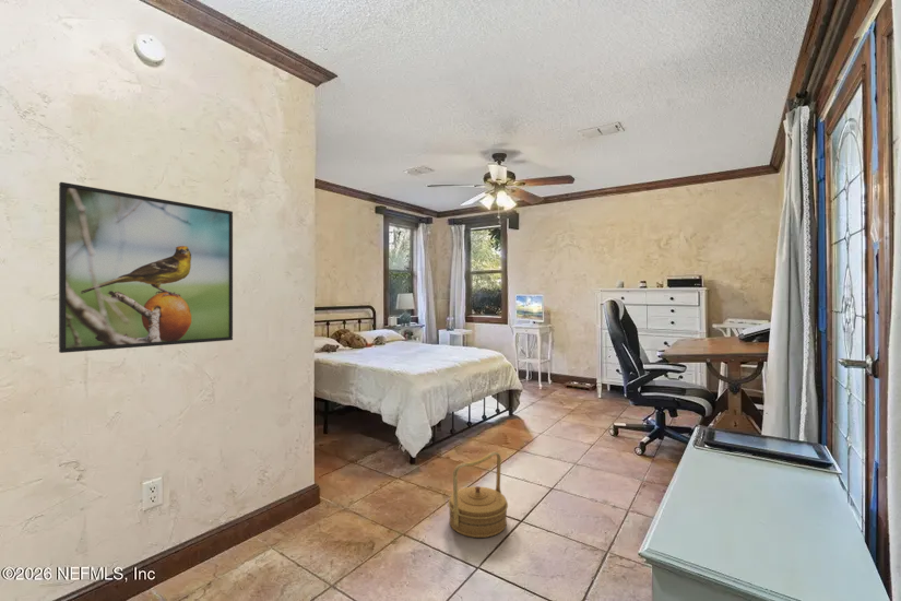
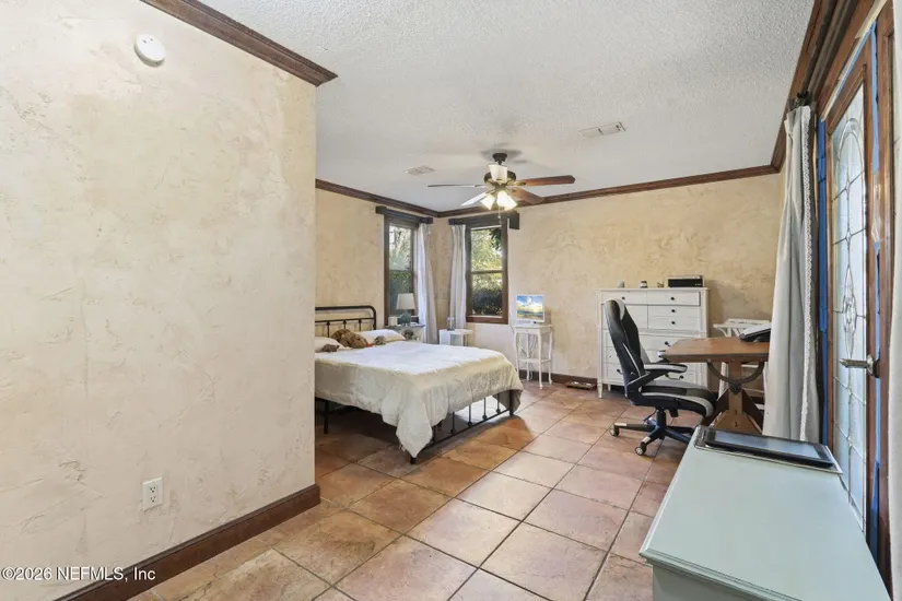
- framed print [58,181,234,354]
- basket [447,450,509,539]
